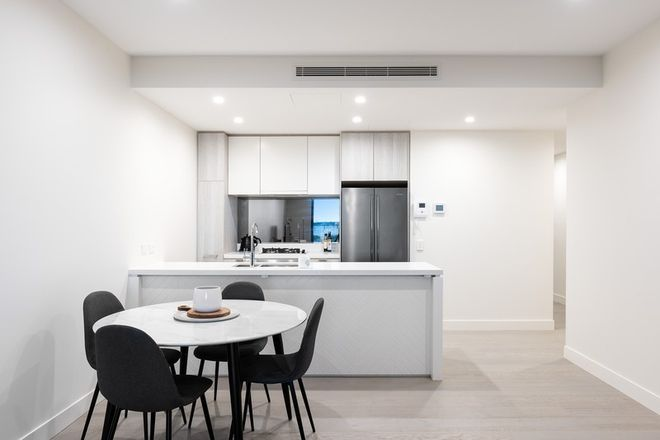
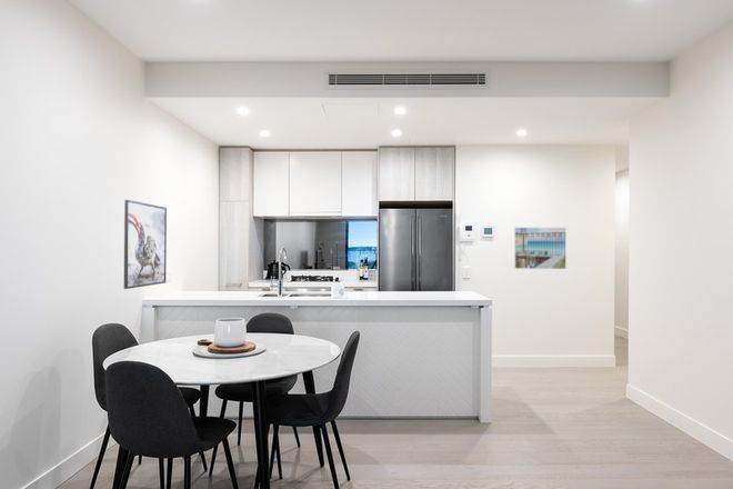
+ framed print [122,199,168,290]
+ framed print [513,227,568,270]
